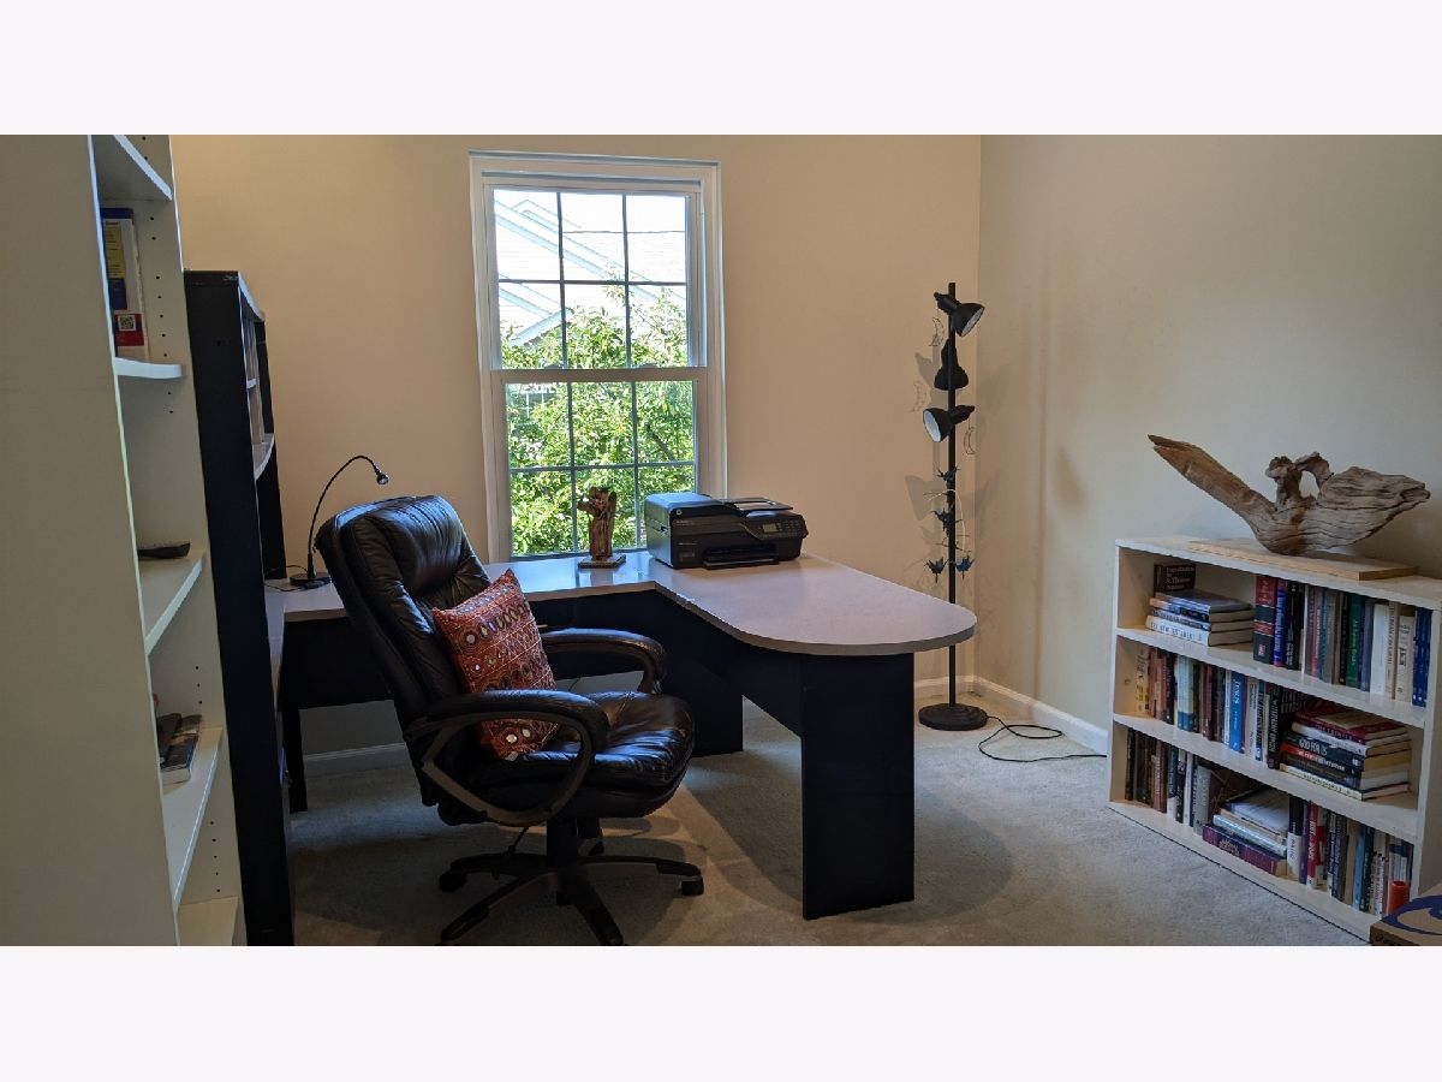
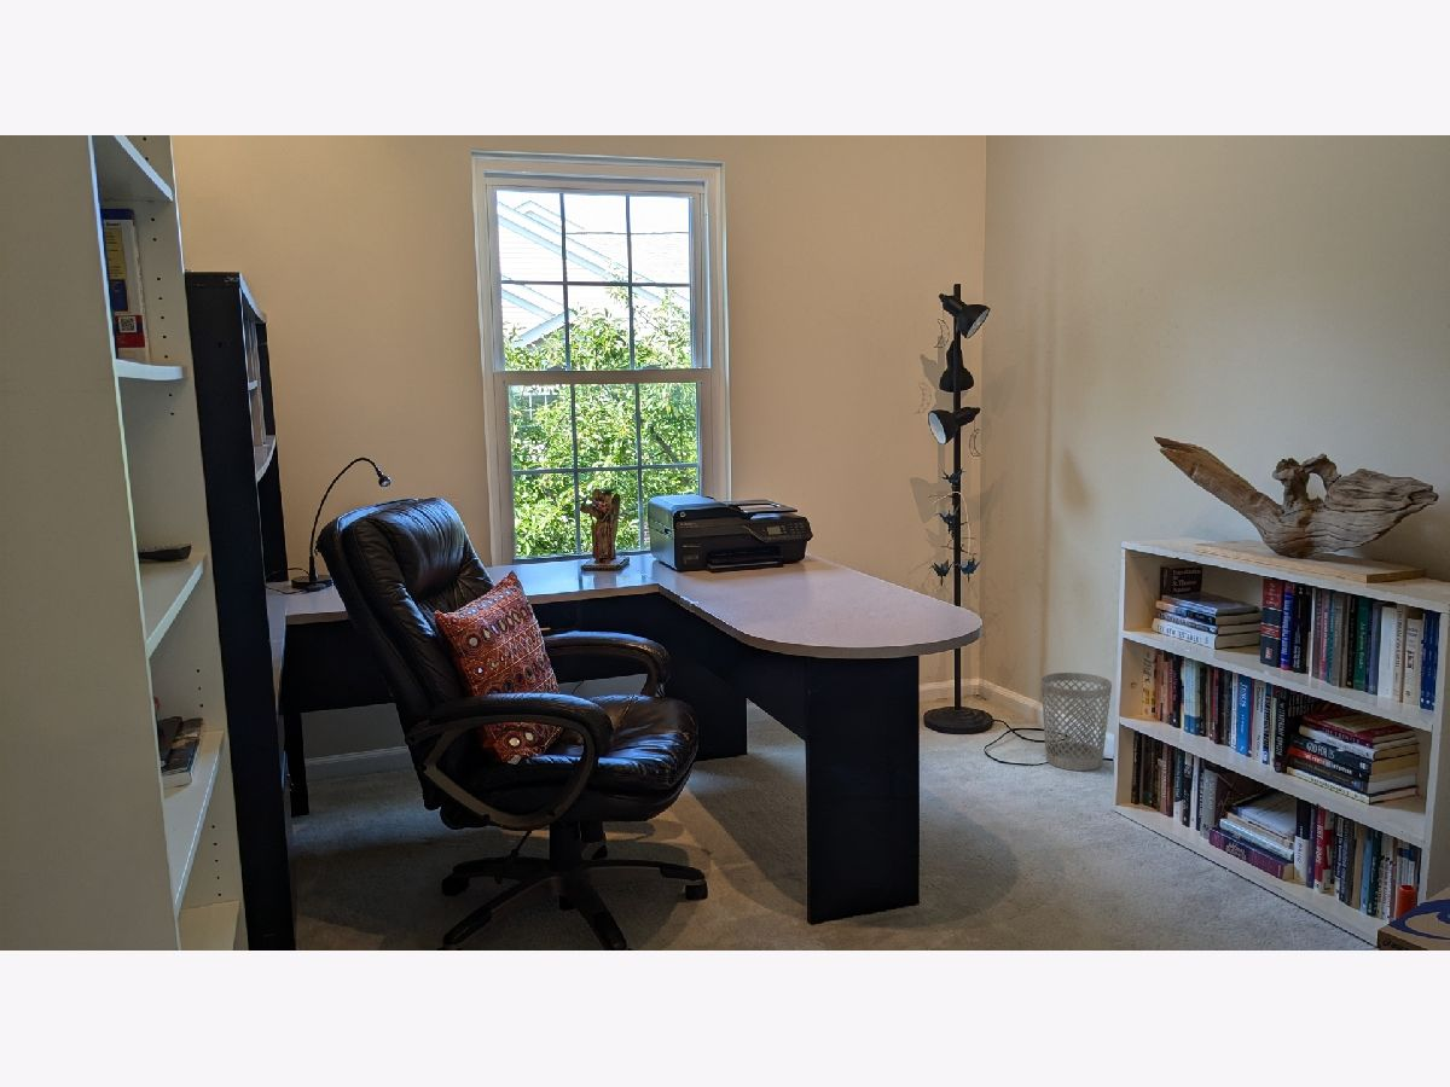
+ wastebasket [1040,672,1113,772]
